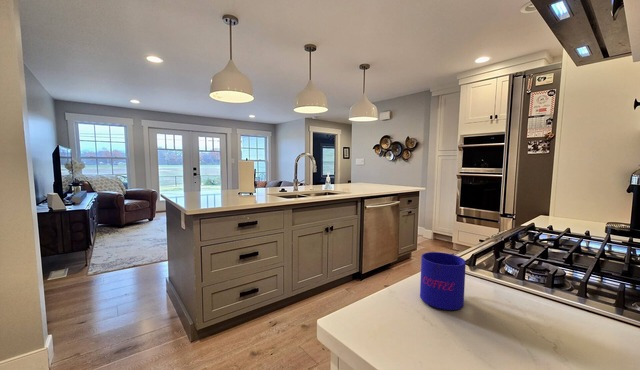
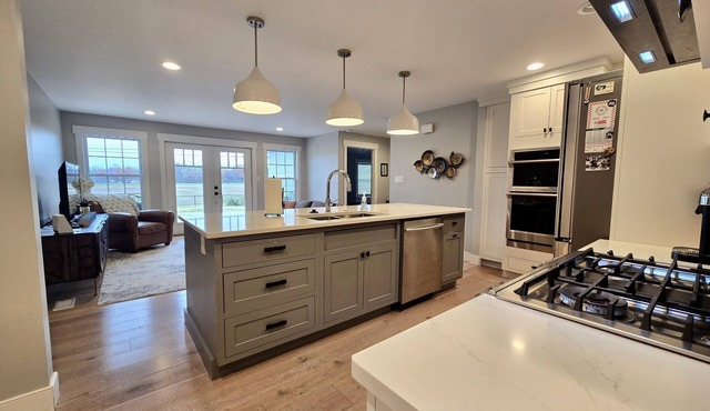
- mug [419,251,467,311]
